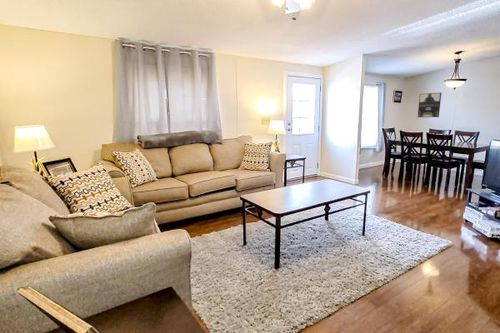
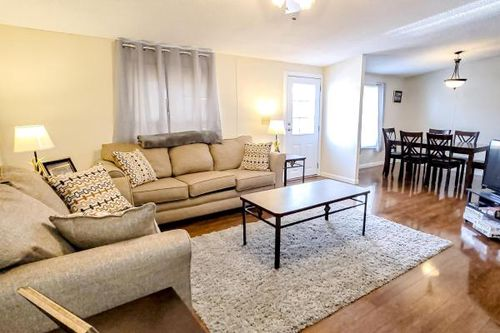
- wall art [417,92,442,118]
